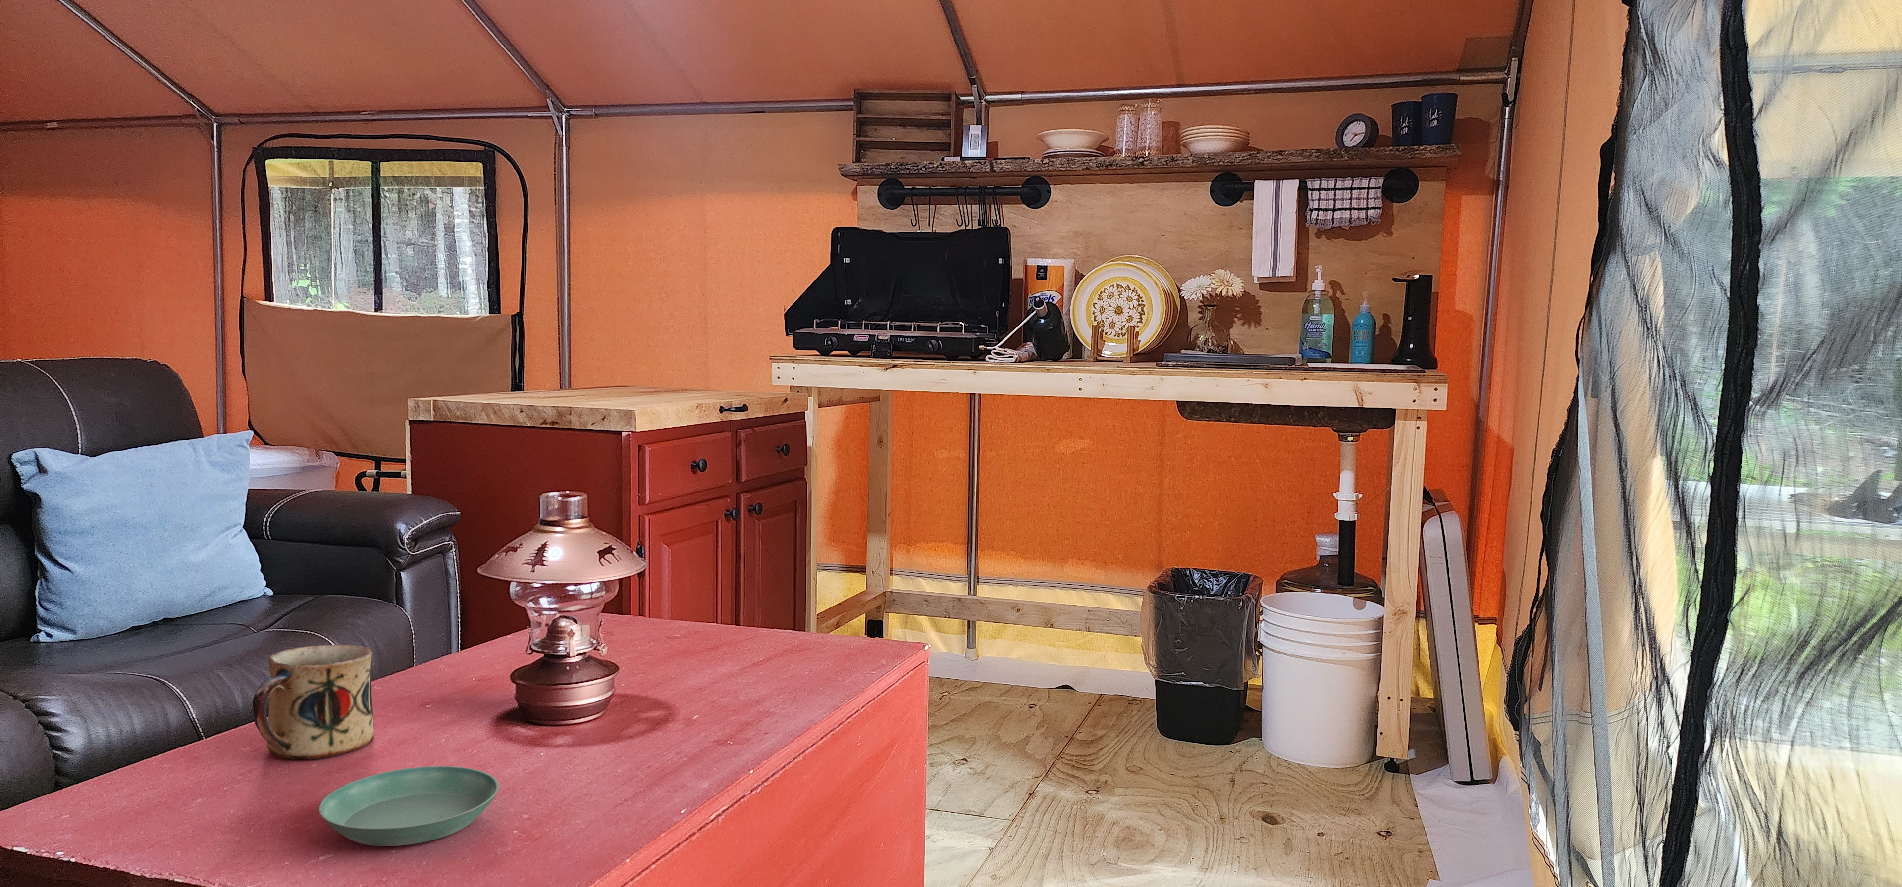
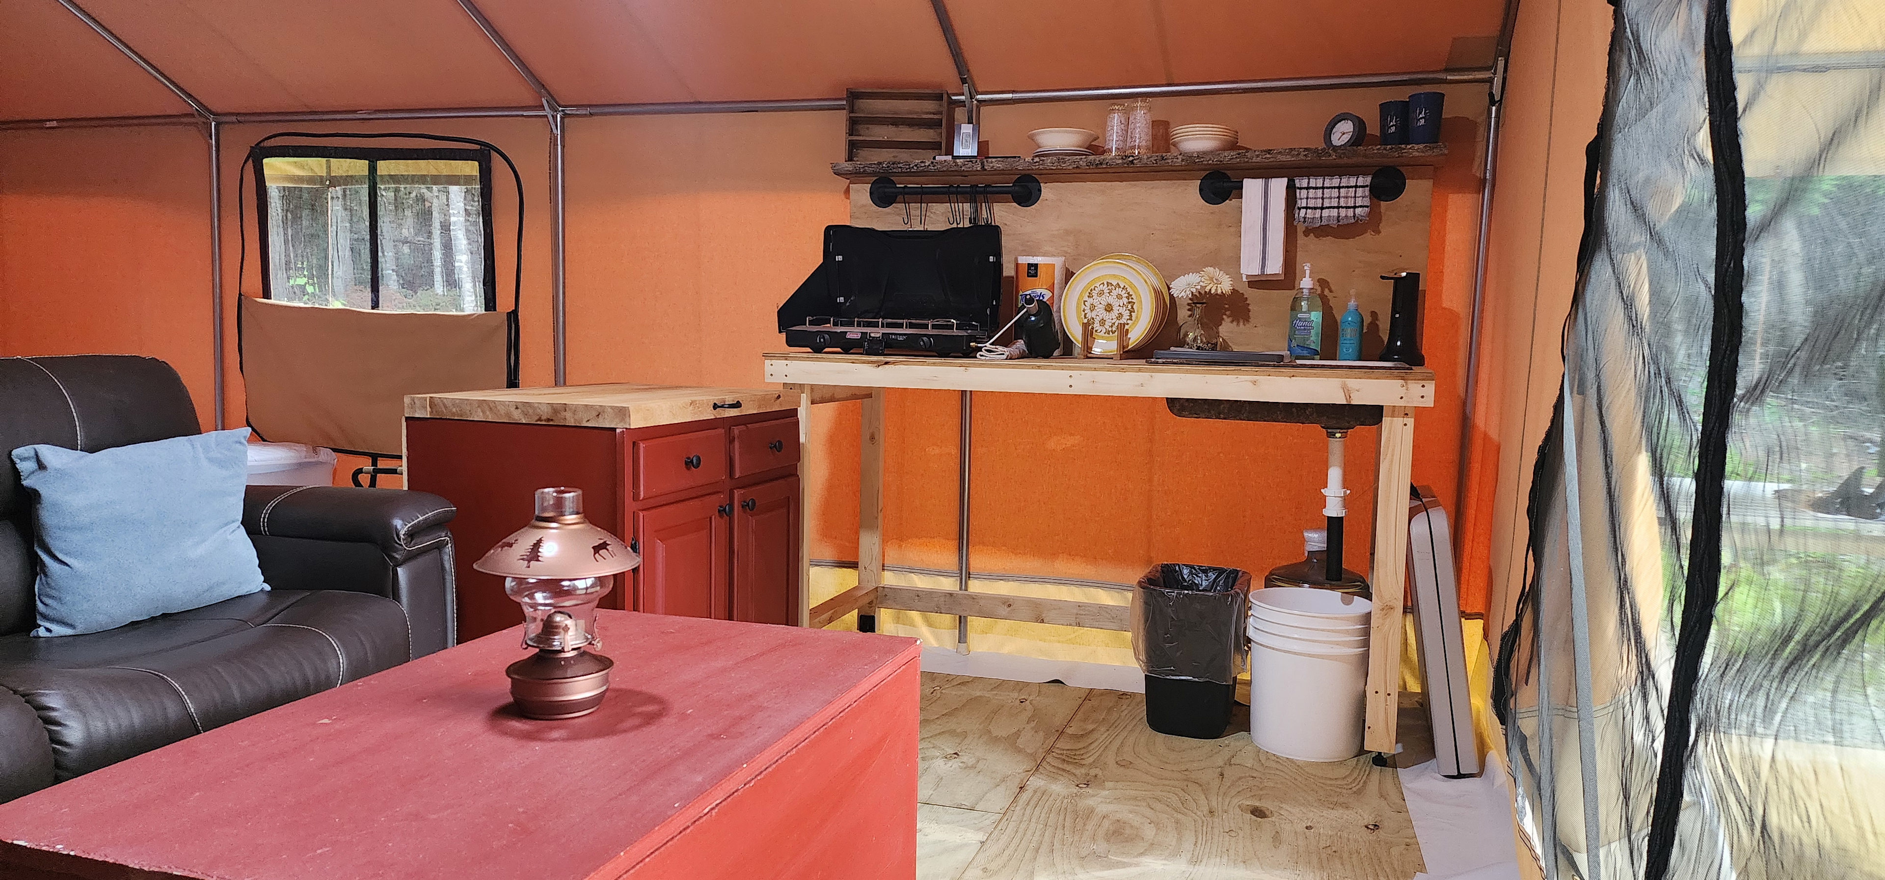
- saucer [319,766,500,847]
- mug [252,643,375,760]
